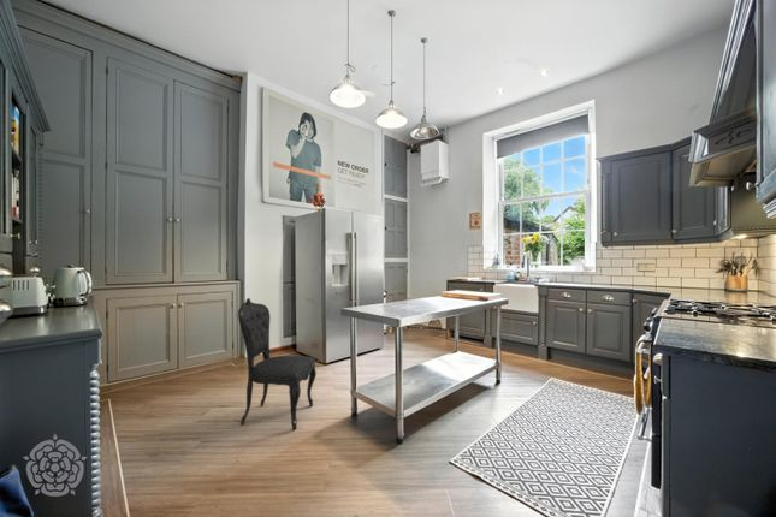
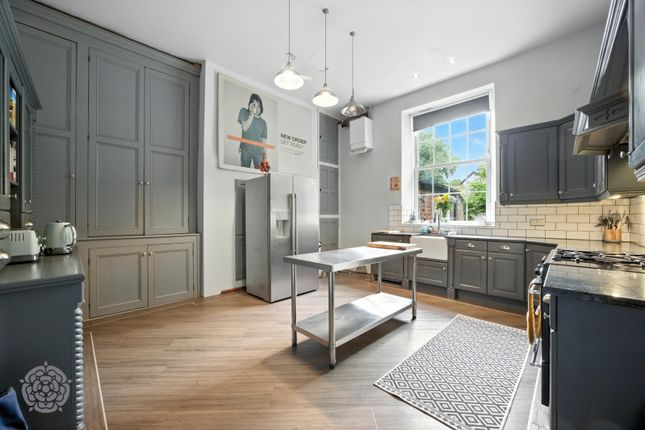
- dining chair [237,297,318,430]
